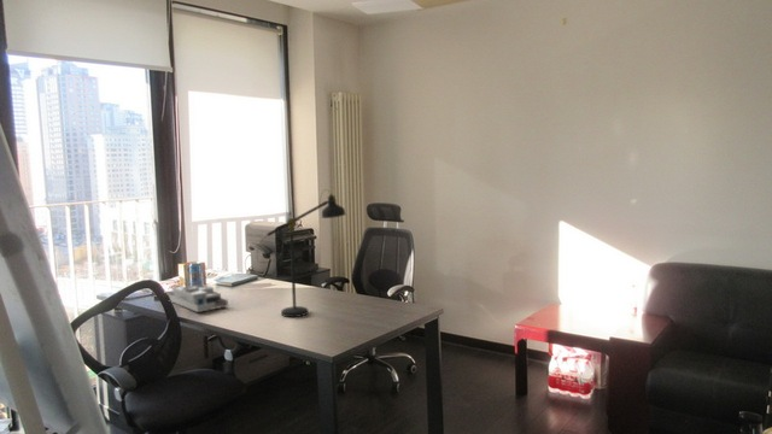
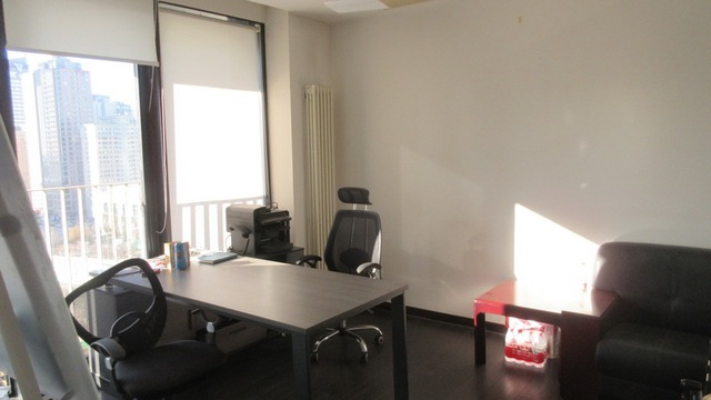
- desk organizer [165,283,229,313]
- desk lamp [256,188,347,318]
